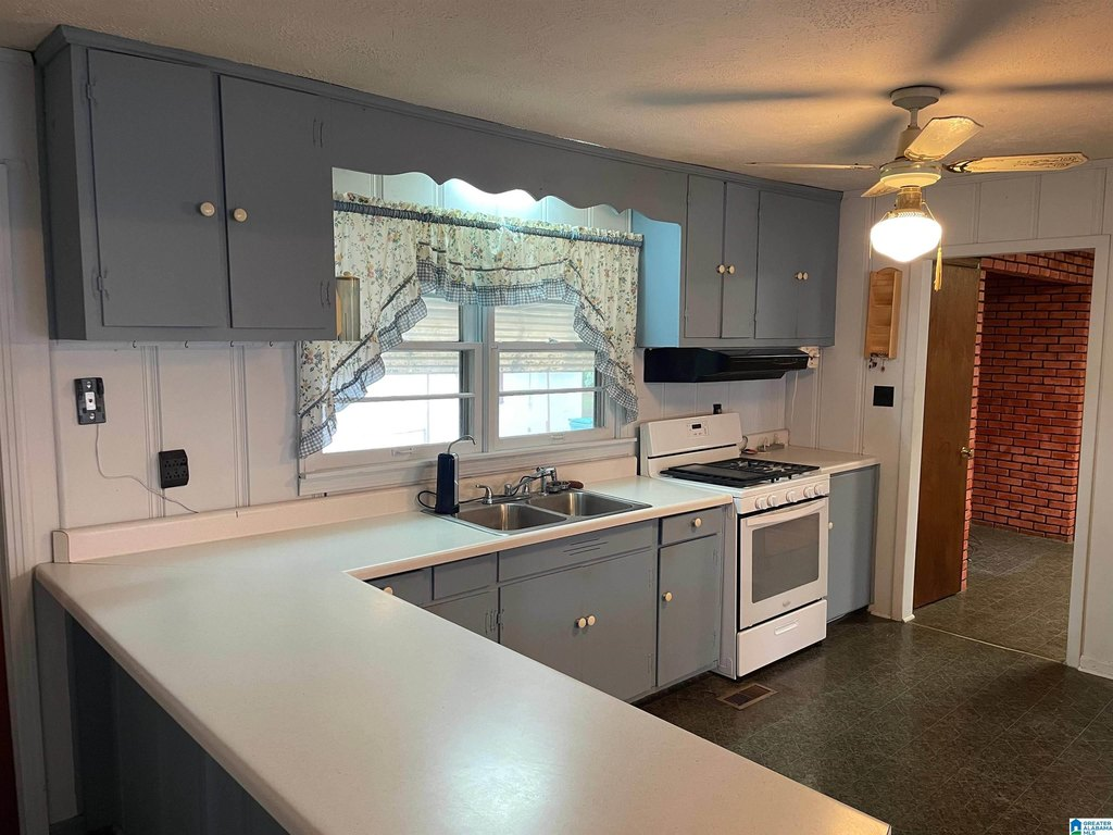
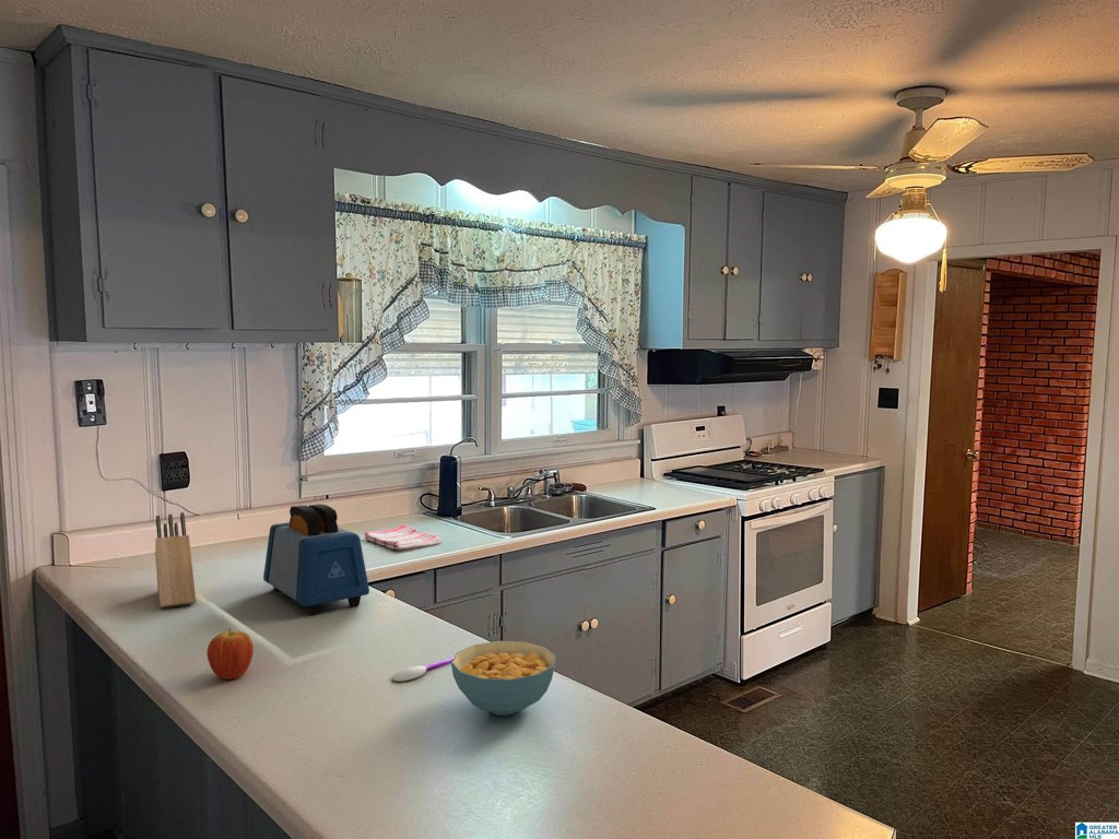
+ fruit [207,627,255,681]
+ toaster [262,504,370,616]
+ knife block [154,511,197,608]
+ dish towel [363,523,444,551]
+ spoon [391,657,455,683]
+ cereal bowl [450,640,557,717]
